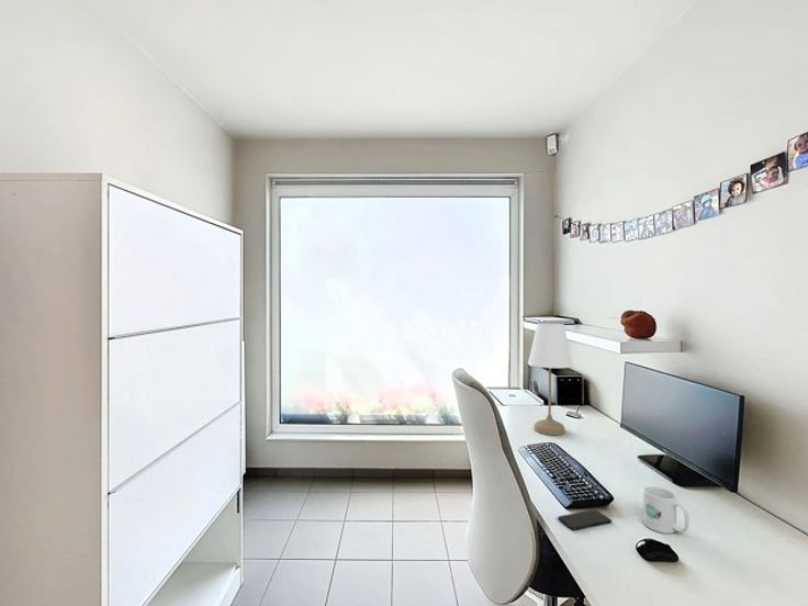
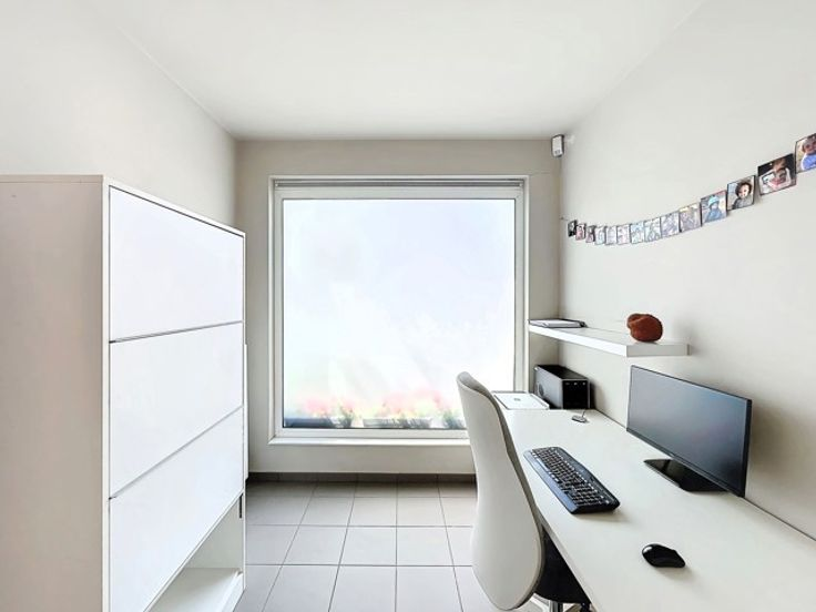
- smartphone [557,508,613,531]
- desk lamp [527,323,574,436]
- mug [642,485,691,535]
